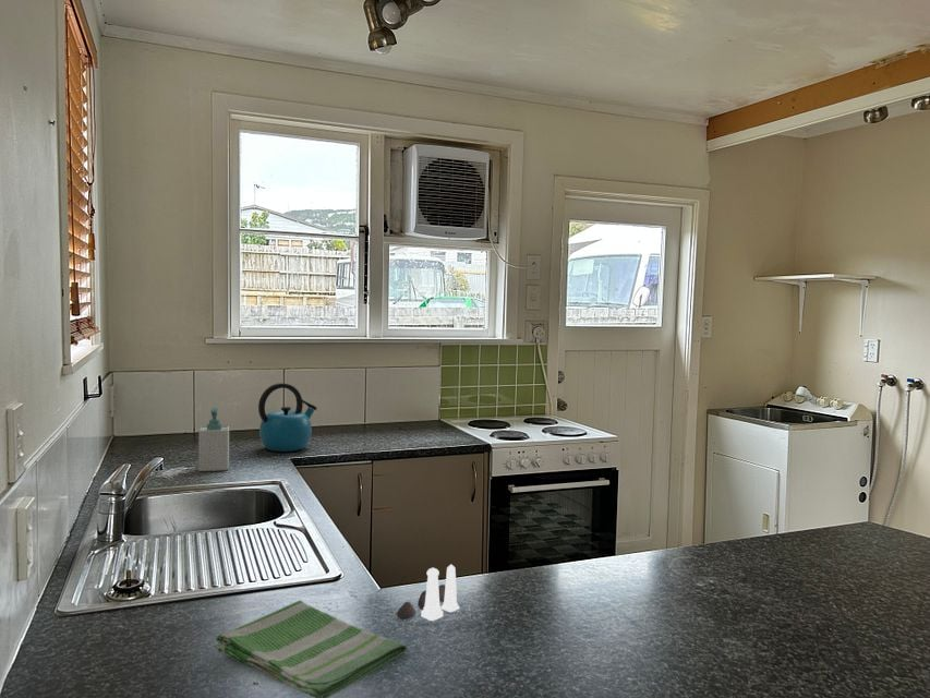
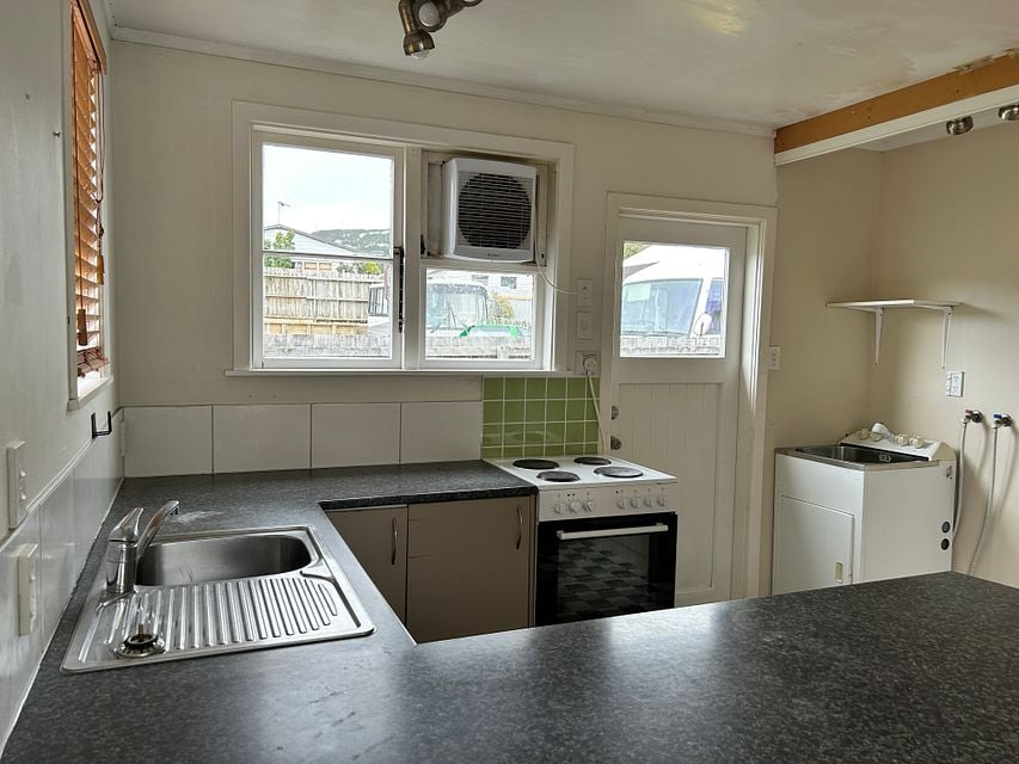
- dish towel [214,599,408,698]
- soap bottle [197,407,230,472]
- kettle [257,382,318,453]
- salt and pepper shaker set [396,564,460,622]
